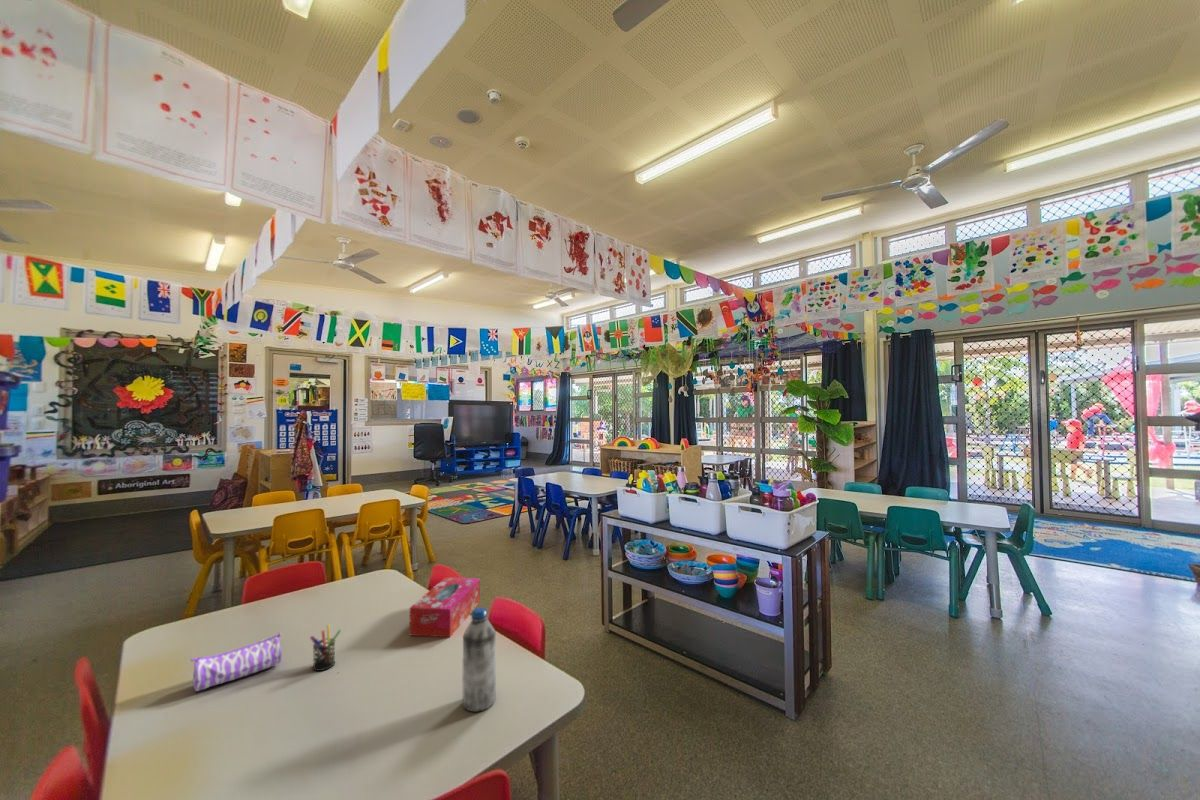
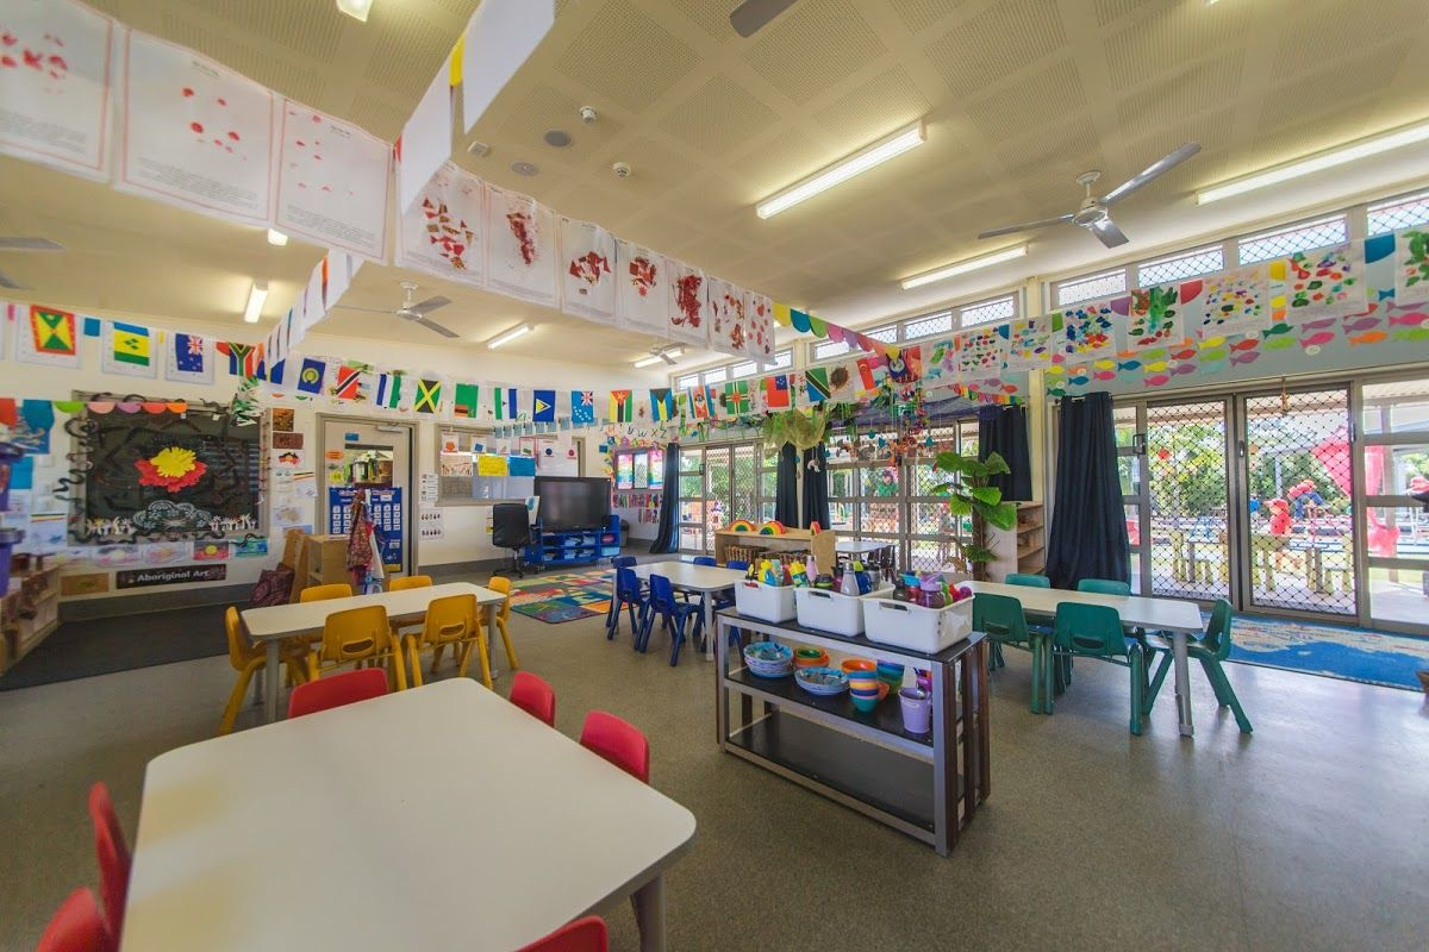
- pencil case [189,631,282,692]
- pen holder [309,624,342,672]
- water bottle [462,606,497,713]
- tissue box [409,576,481,638]
